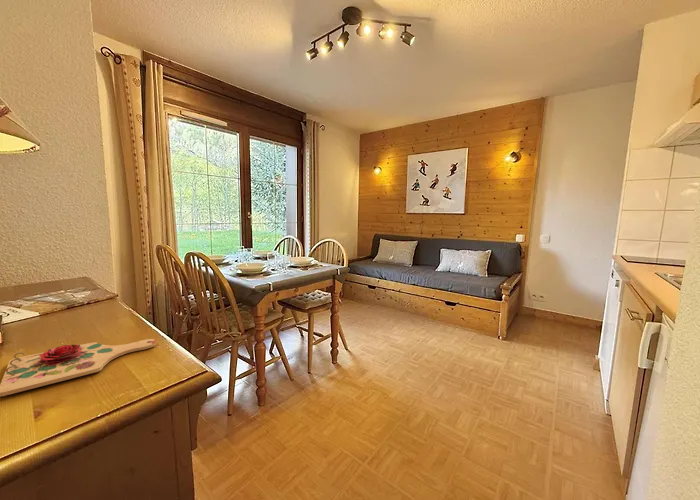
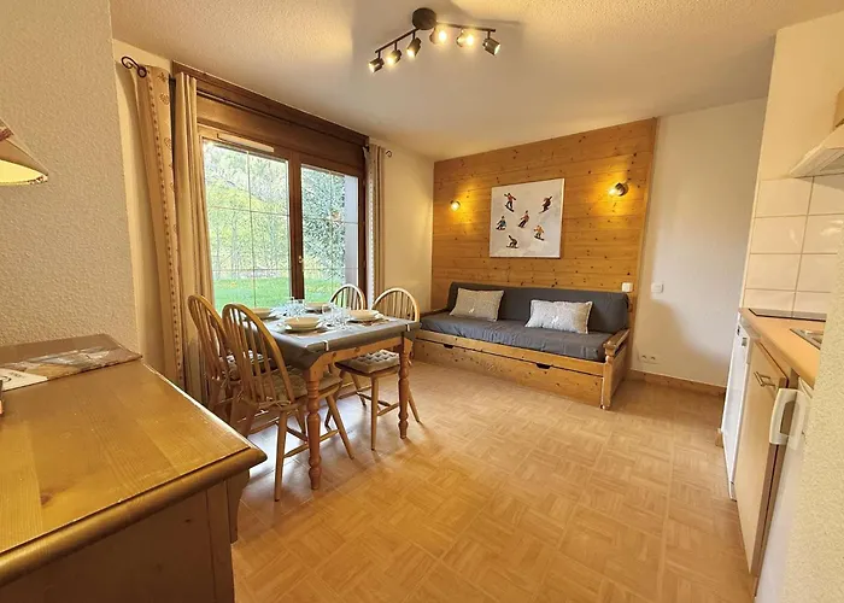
- cutting board [0,338,157,397]
